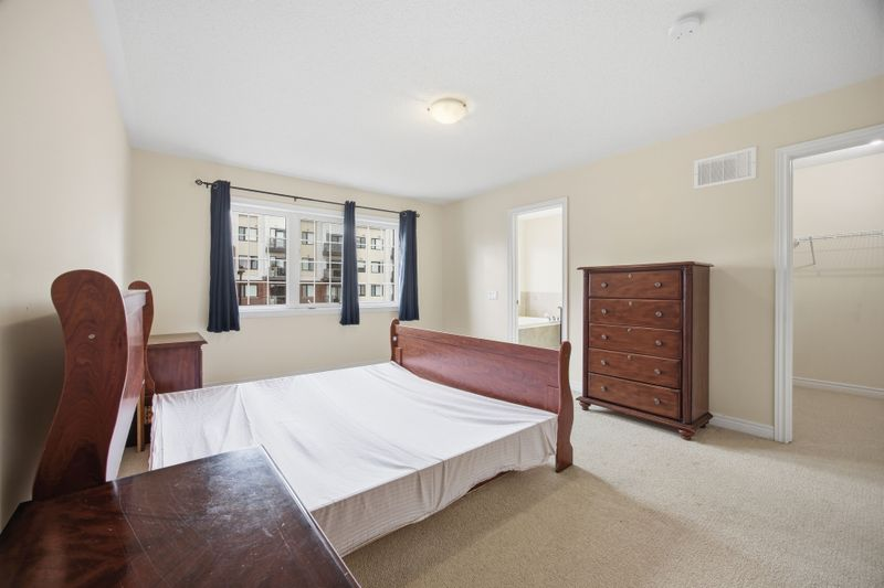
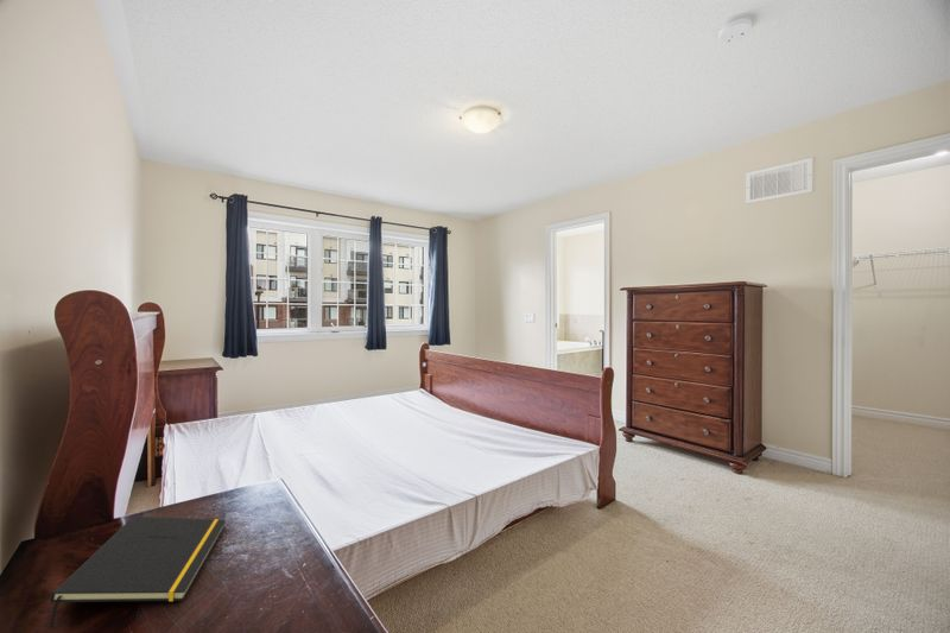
+ notepad [48,515,227,629]
